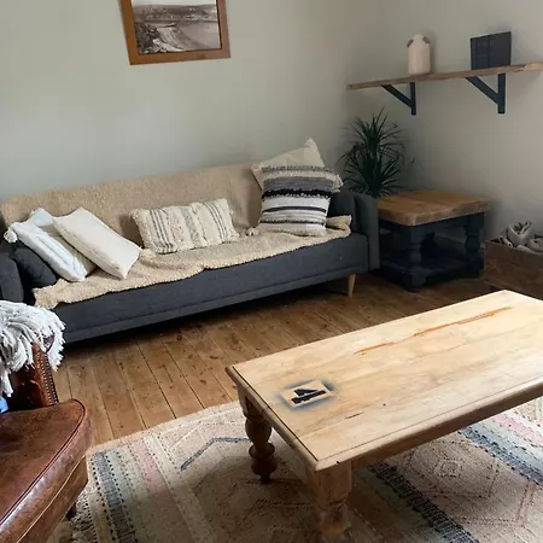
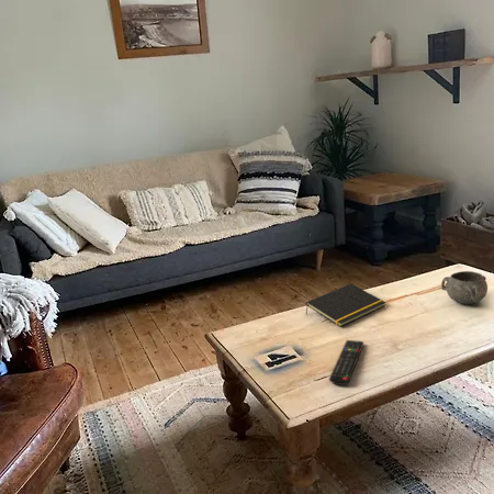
+ remote control [328,339,364,386]
+ notepad [305,283,386,327]
+ decorative bowl [440,270,489,305]
